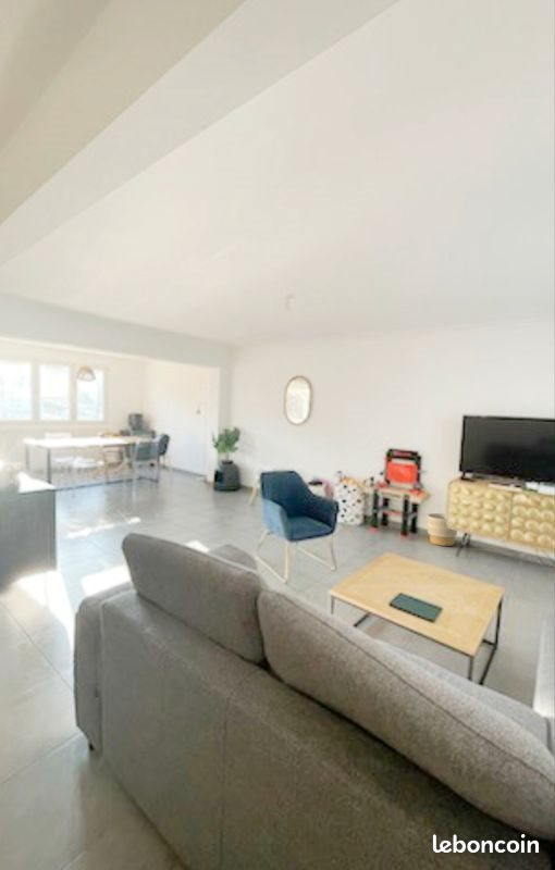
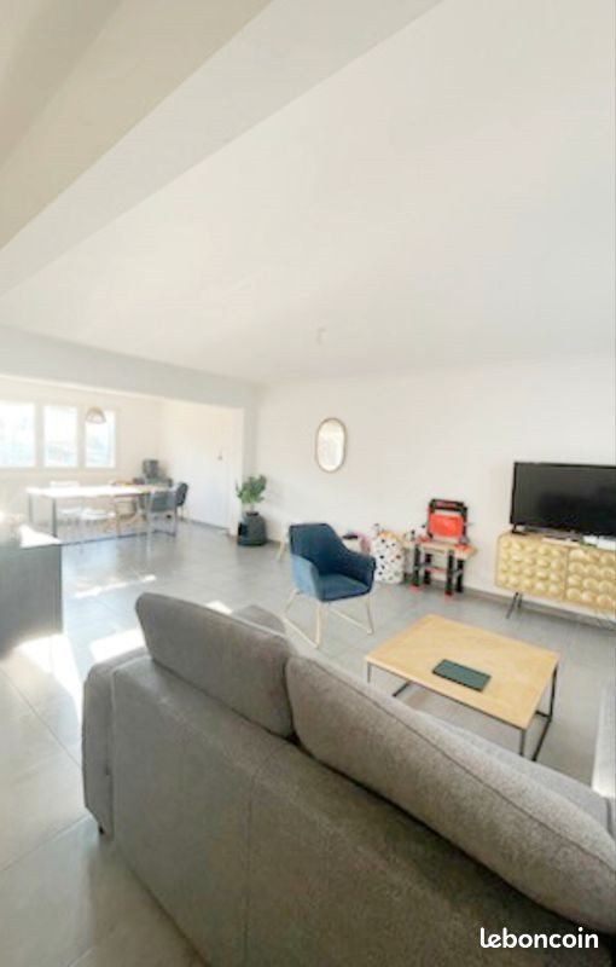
- planter [427,512,458,547]
